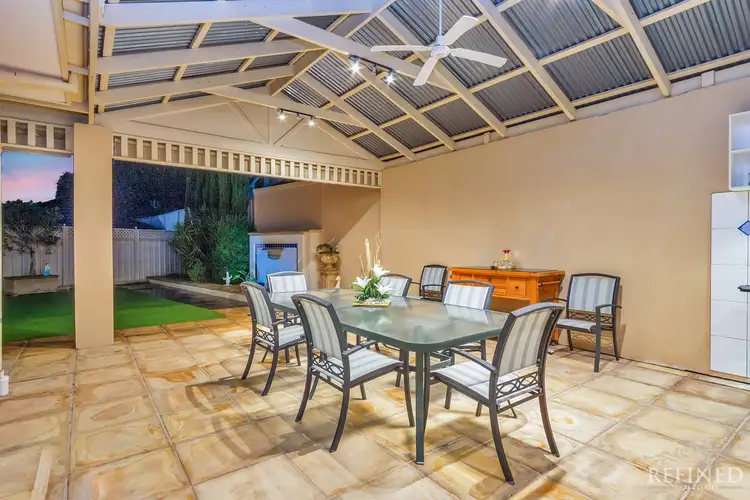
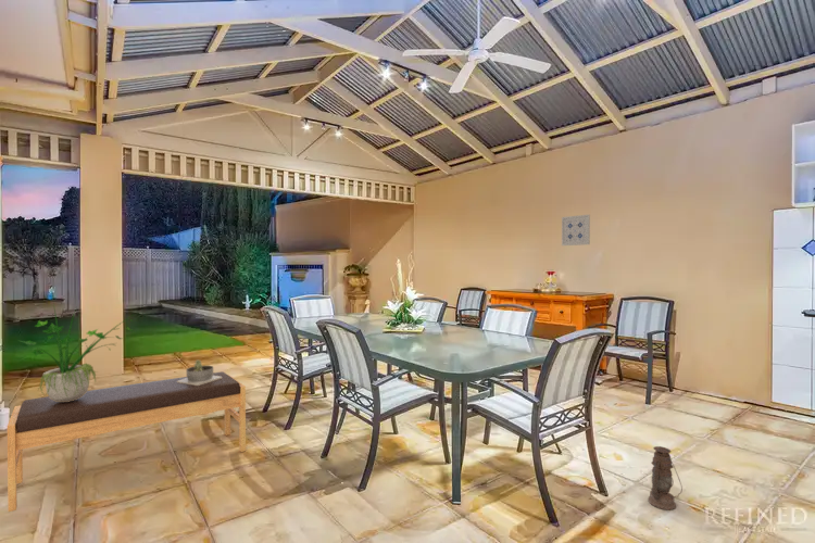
+ bench [7,370,247,513]
+ potted plant [16,302,134,402]
+ wall art [561,214,591,247]
+ lantern [647,445,684,510]
+ succulent planter [177,358,222,386]
